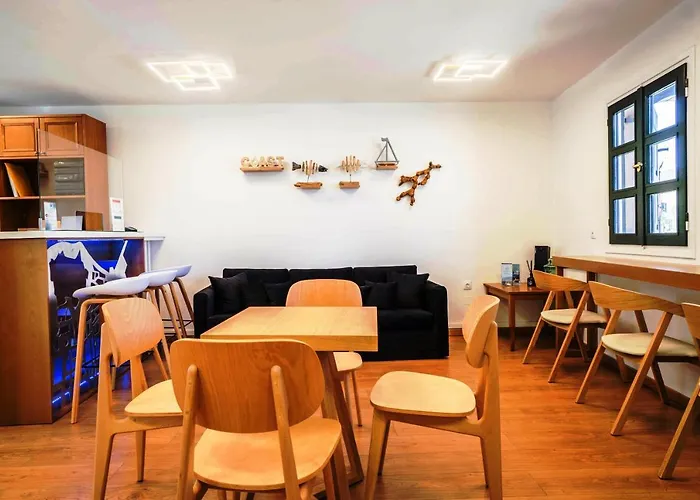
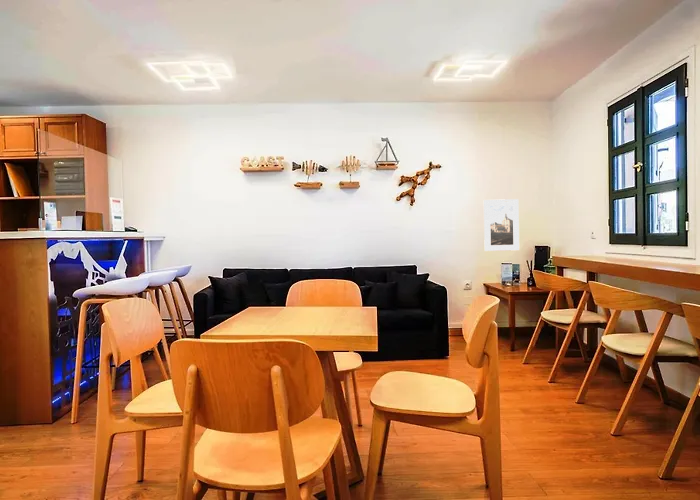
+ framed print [483,198,520,252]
